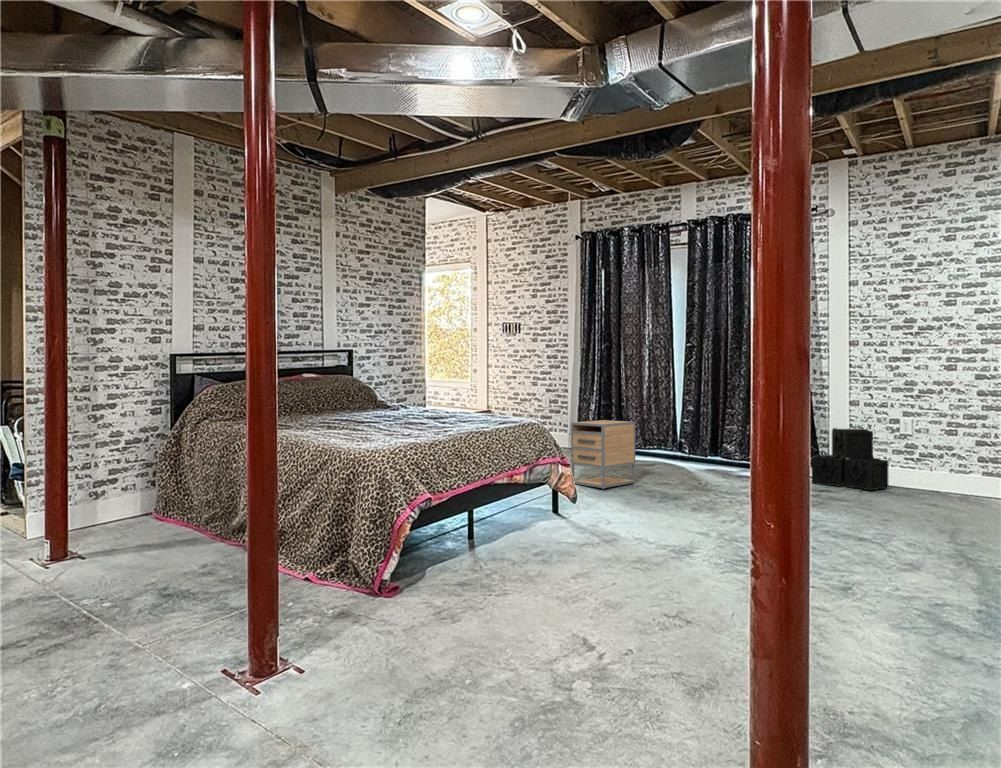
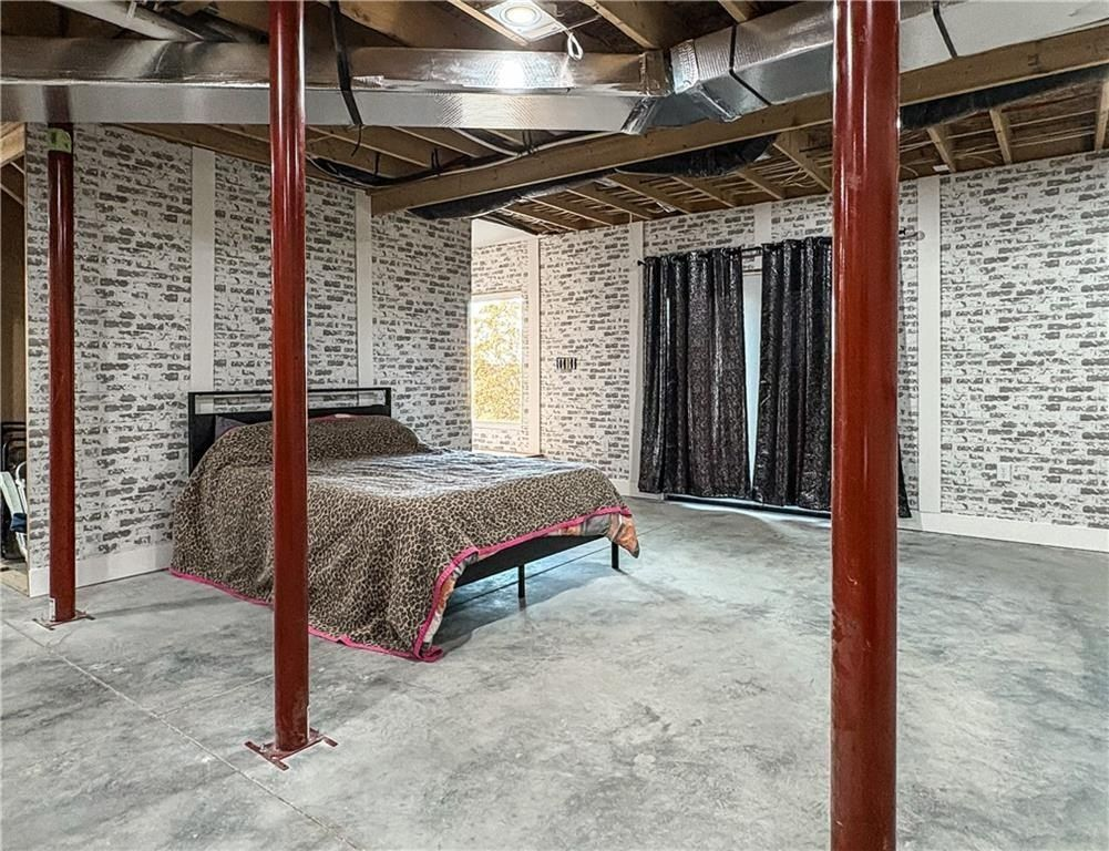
- storage crate [811,427,889,491]
- nightstand [570,419,636,490]
